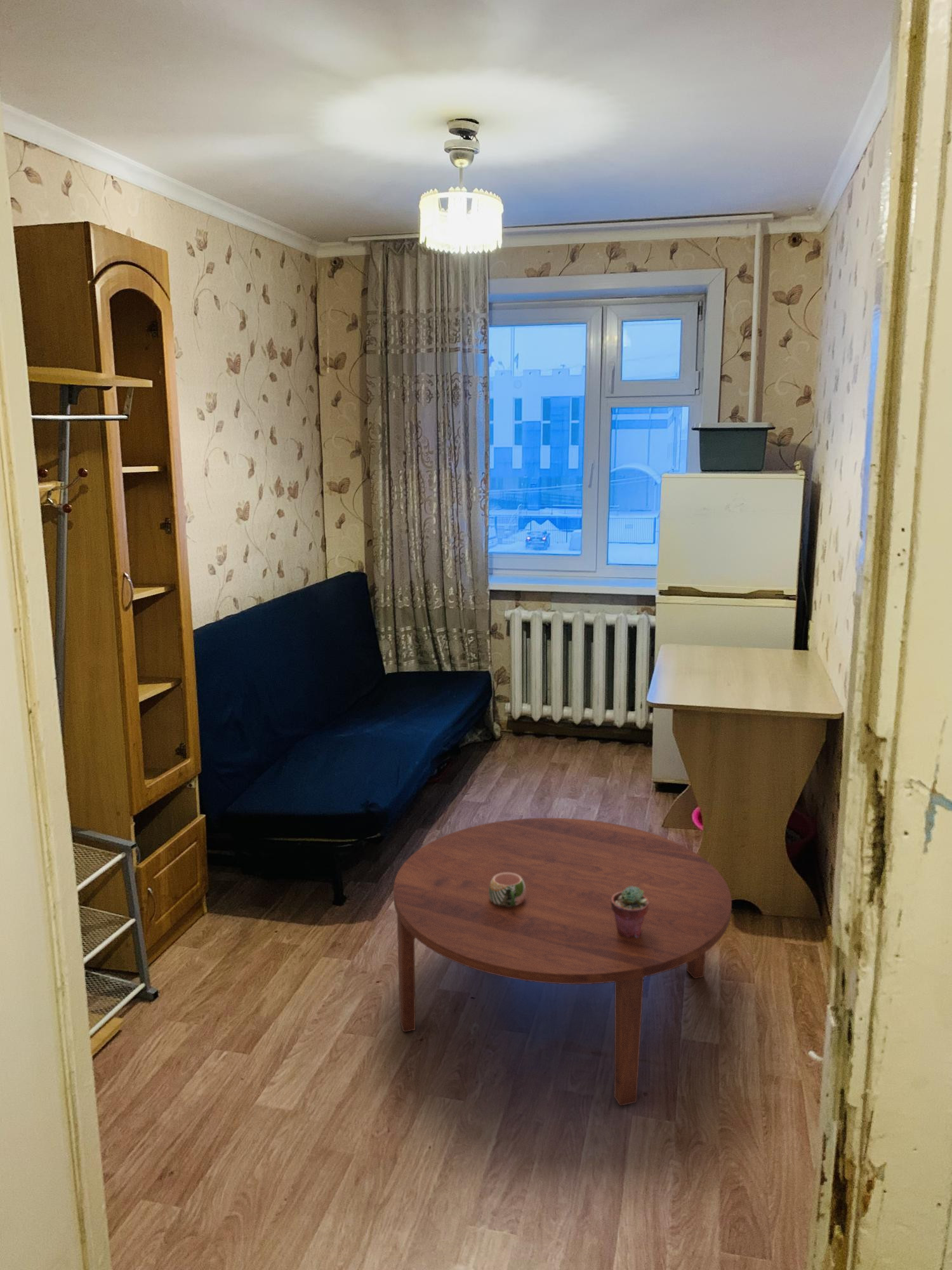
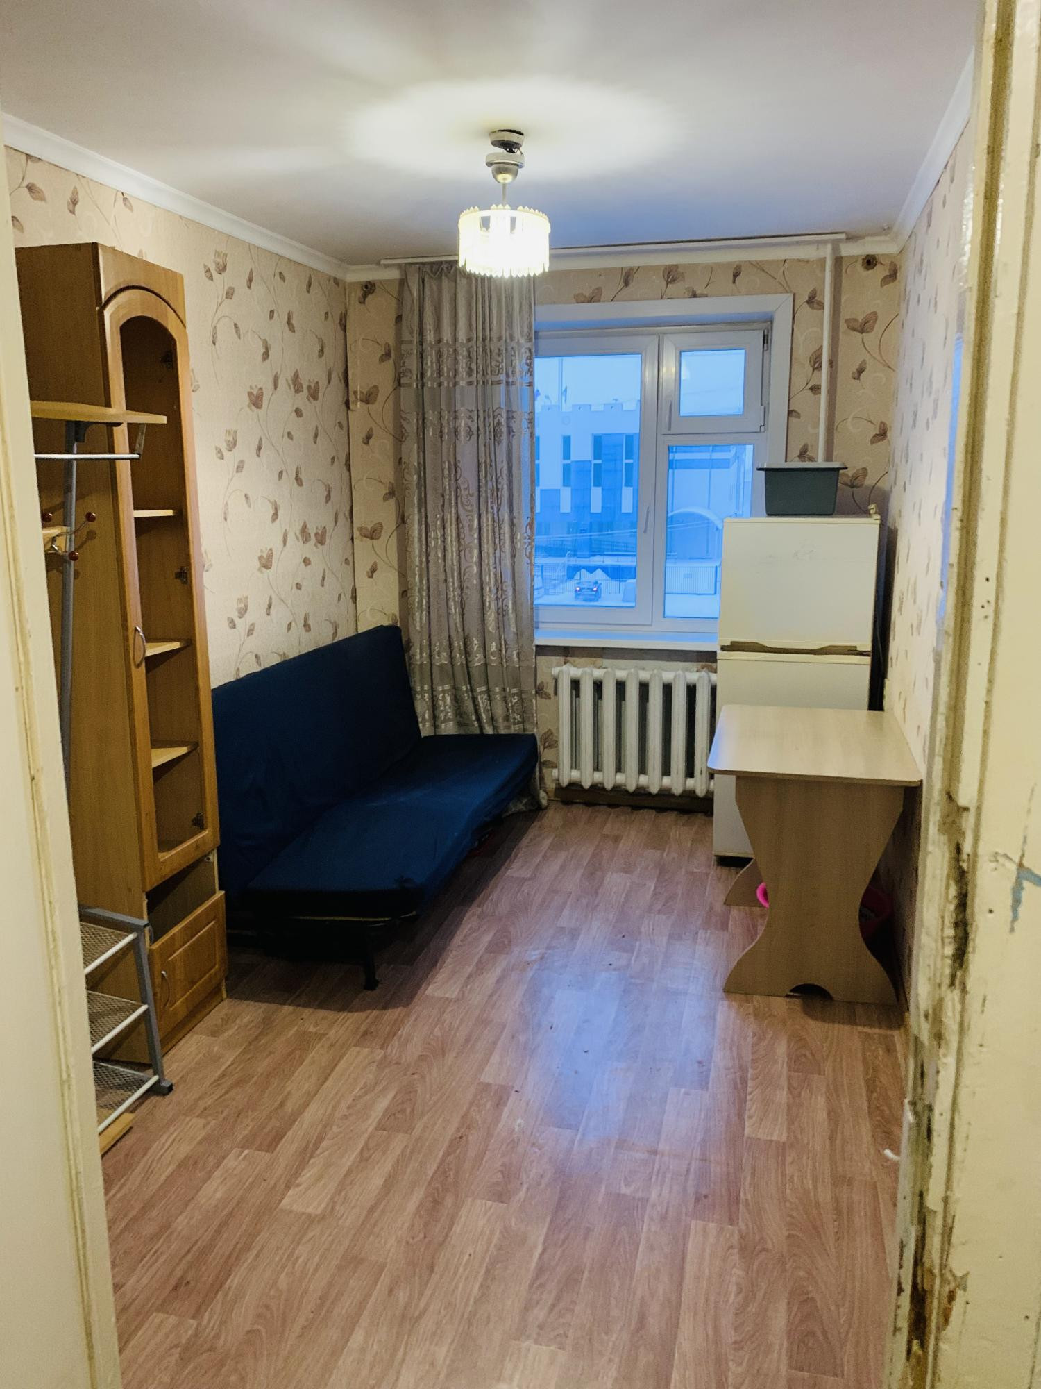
- mug [489,872,526,907]
- coffee table [393,817,732,1106]
- potted succulent [611,886,649,938]
